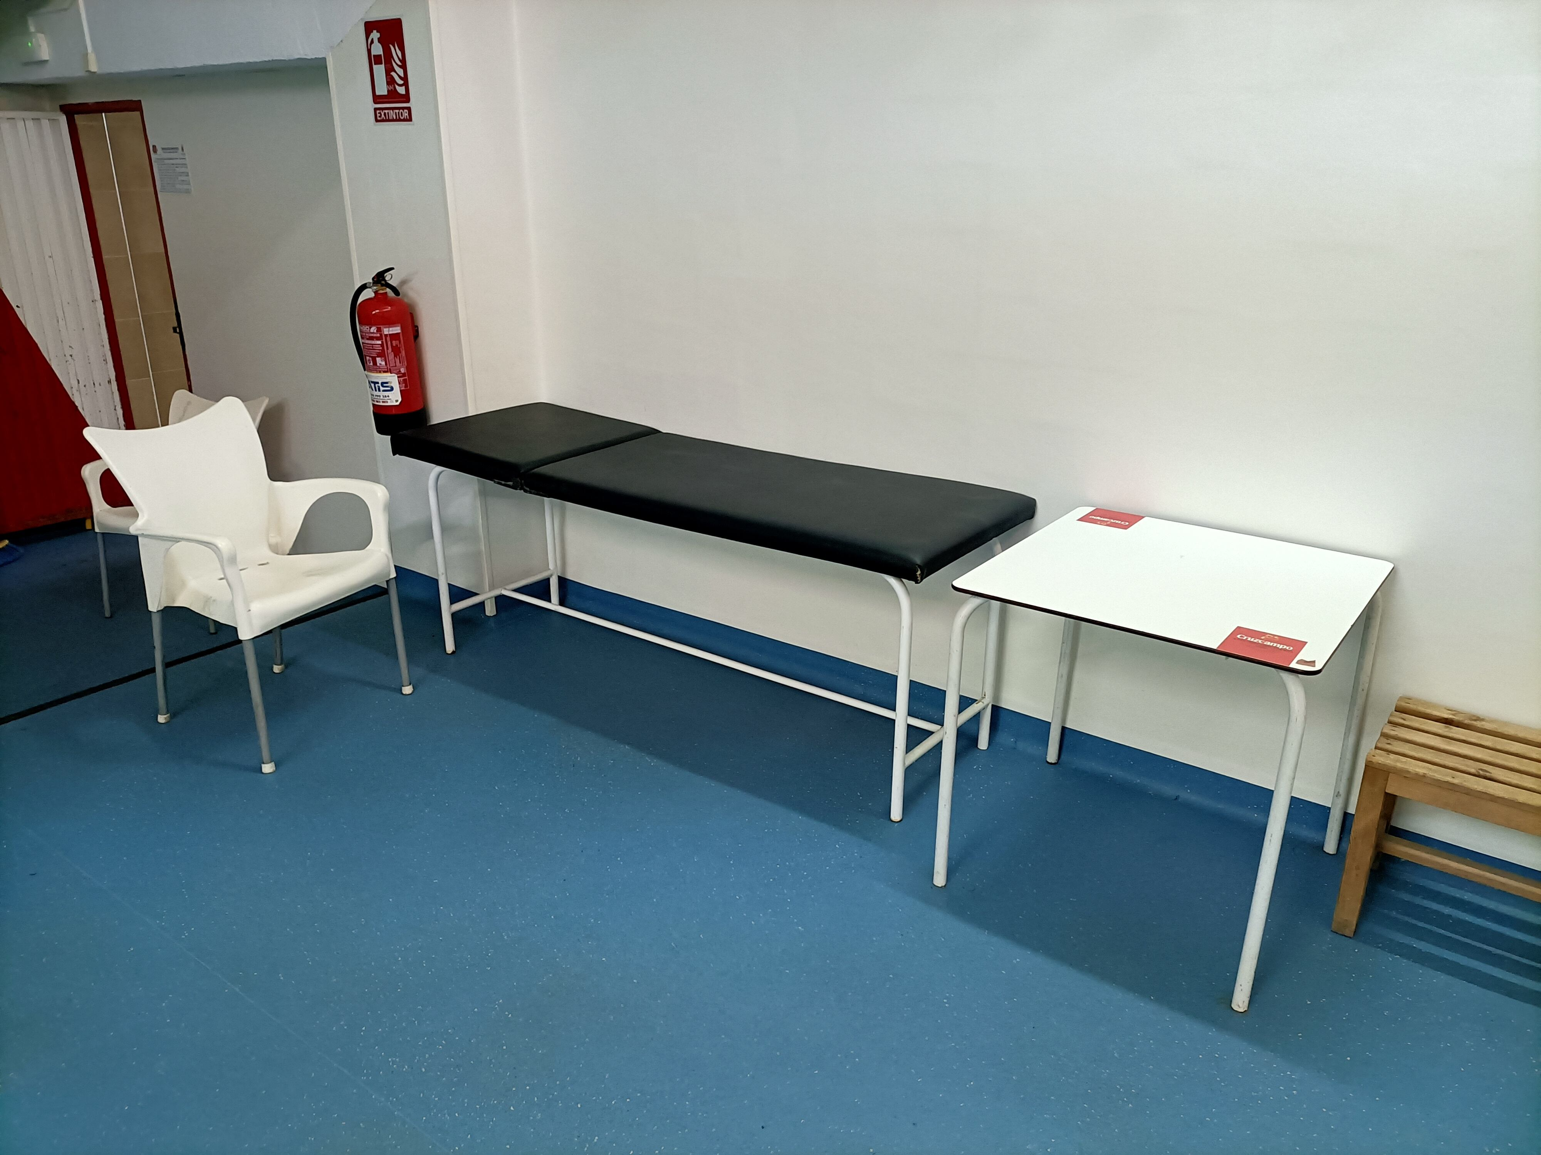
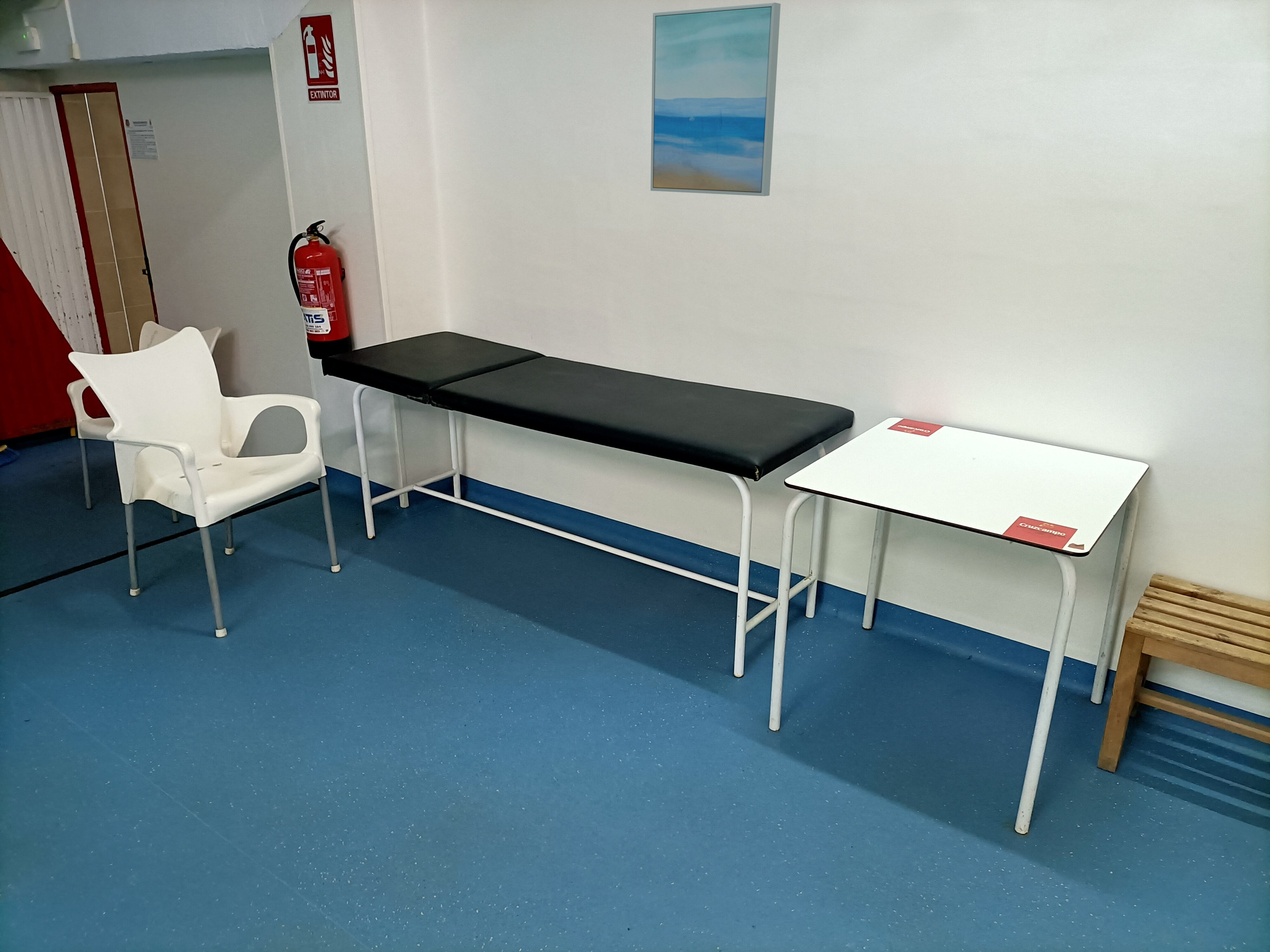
+ wall art [650,2,781,196]
